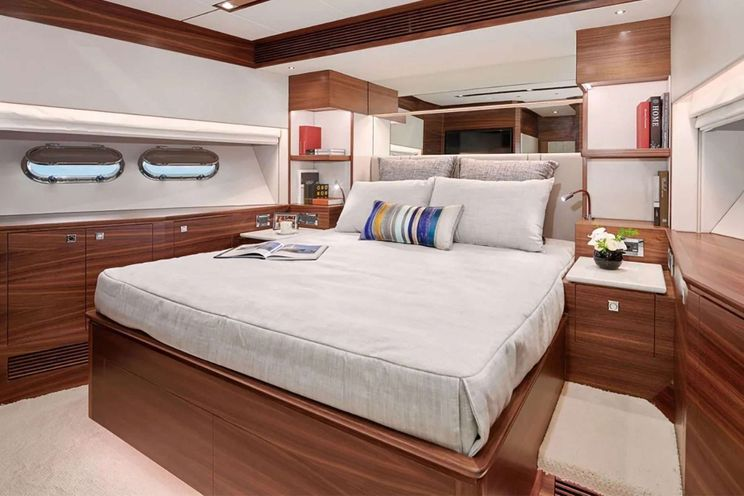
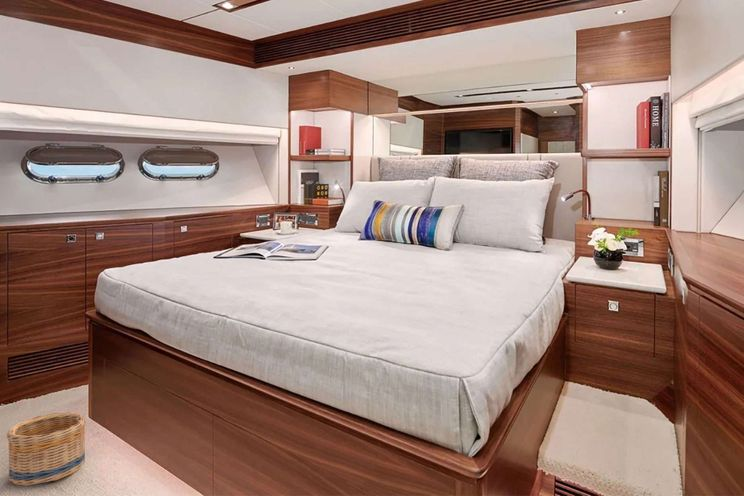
+ basket [6,411,87,487]
